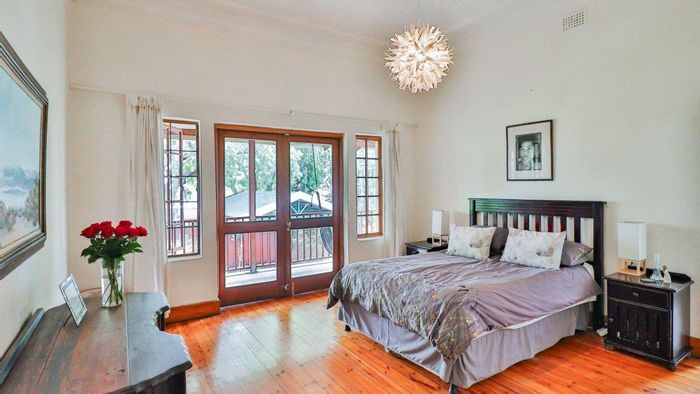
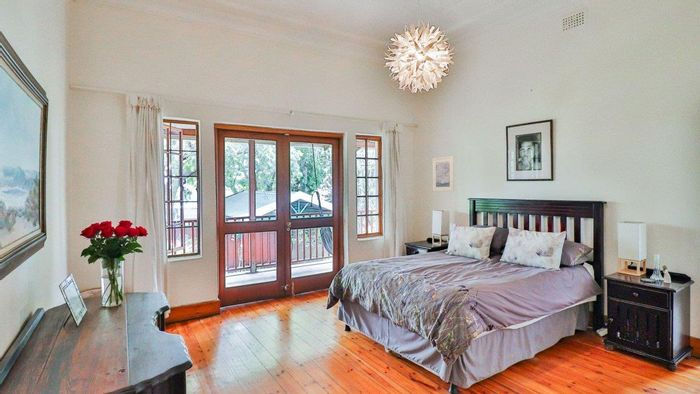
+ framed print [431,155,455,192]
